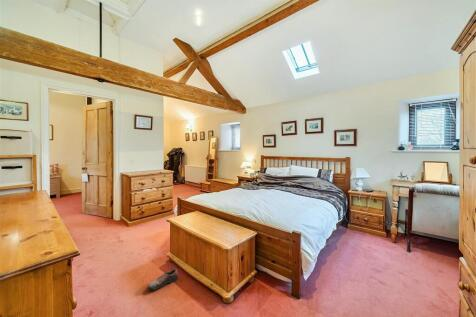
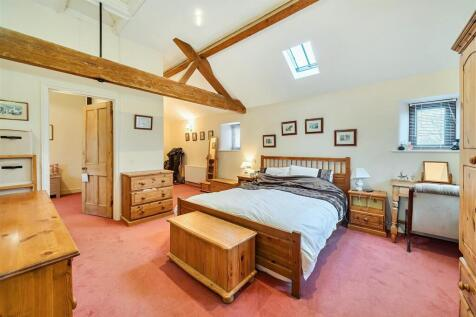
- shoe [147,268,179,291]
